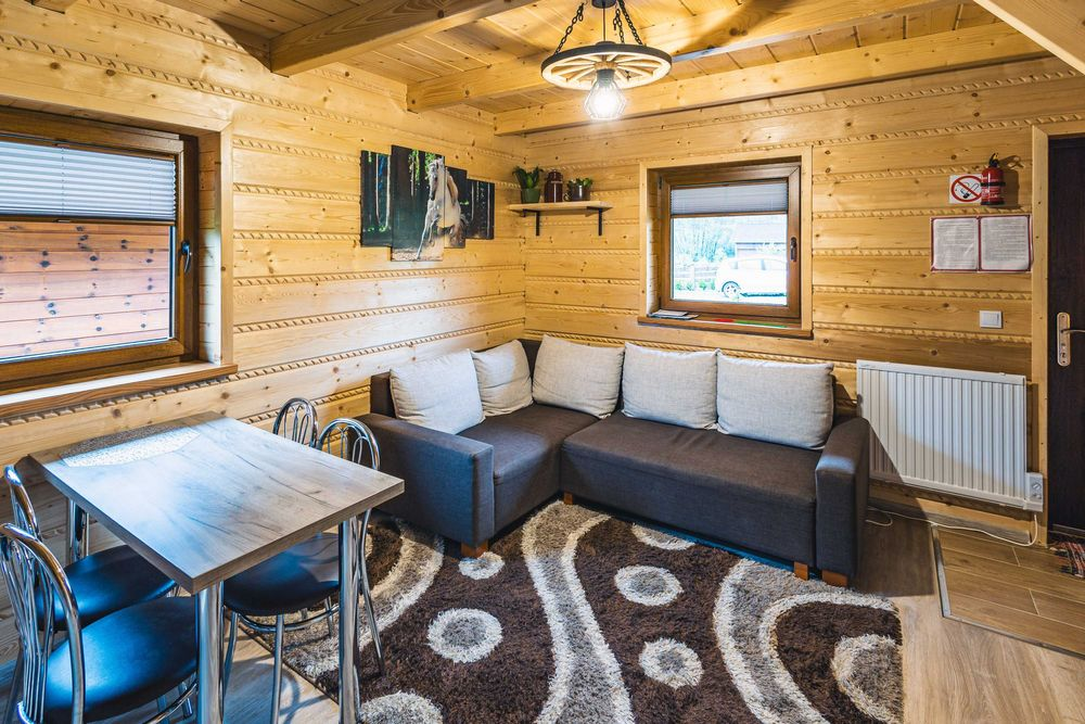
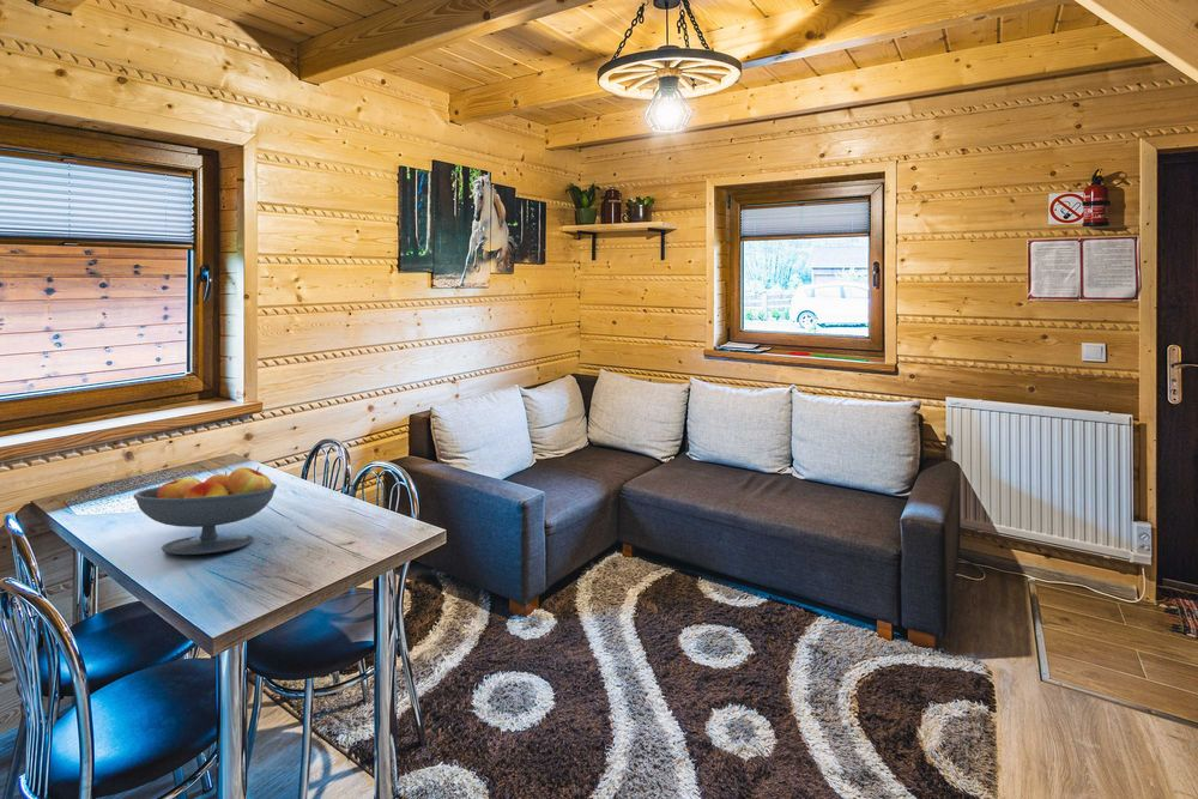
+ fruit bowl [133,466,278,556]
